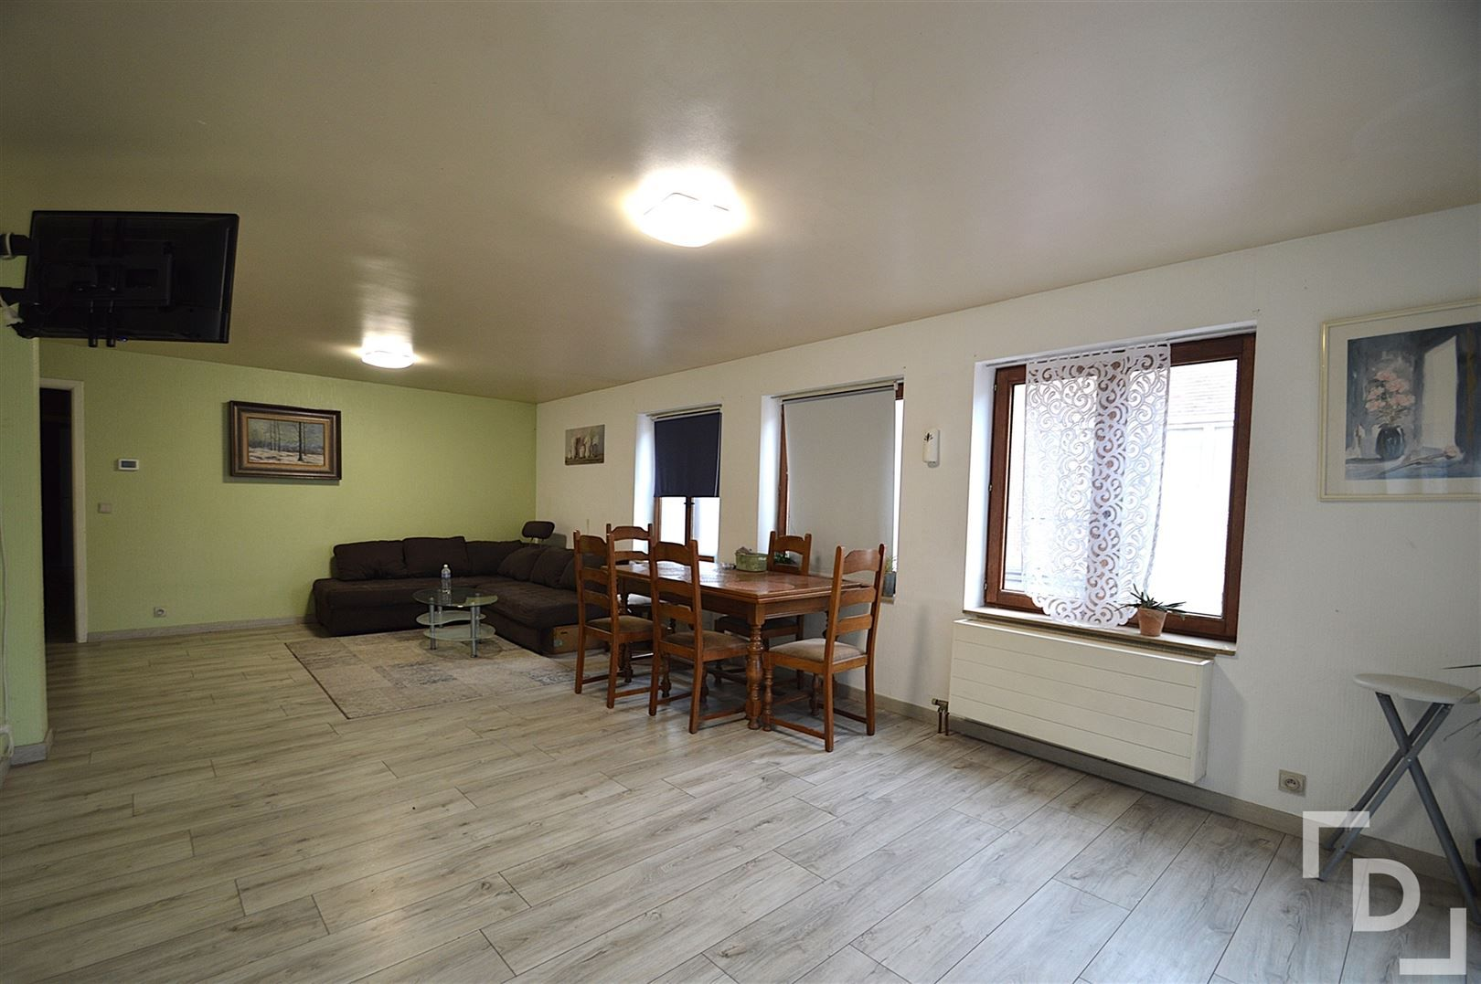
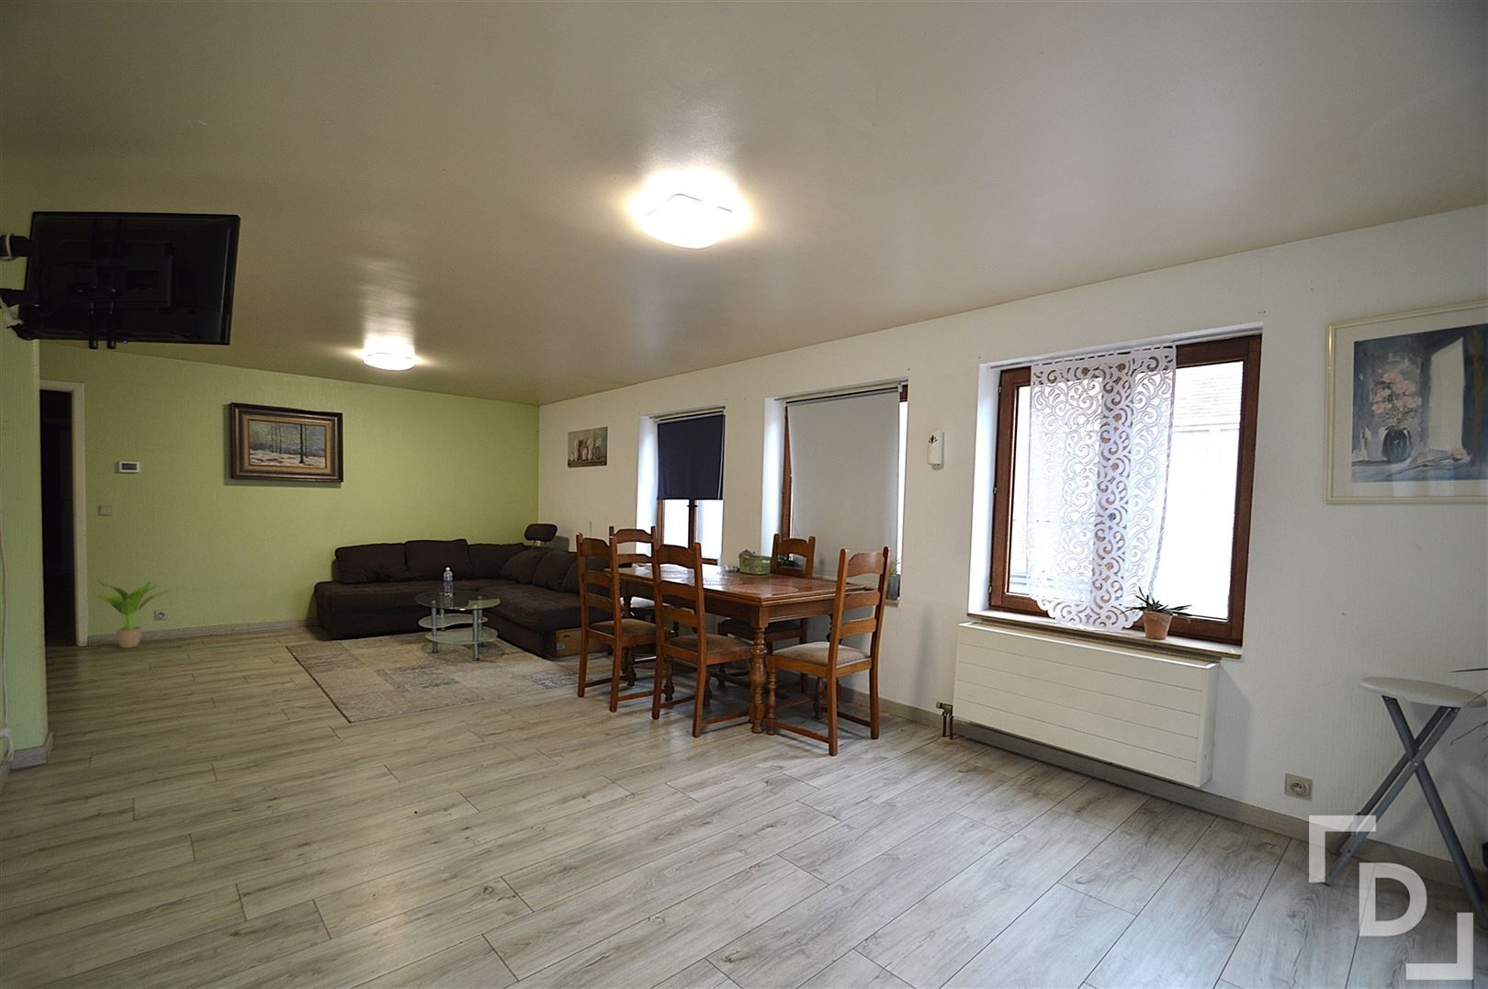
+ potted plant [89,578,171,649]
